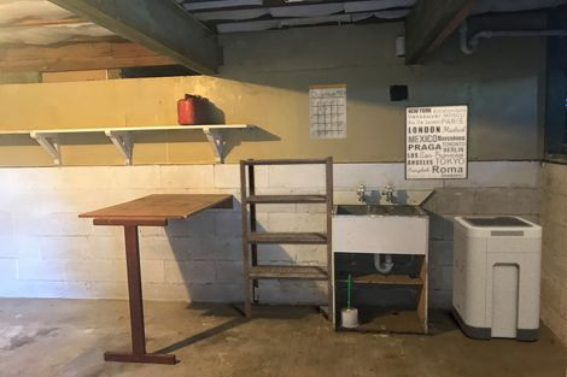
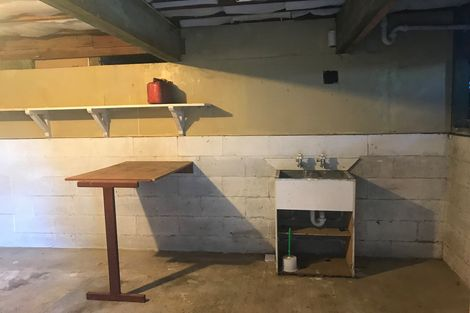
- wall art [403,102,470,181]
- shelving unit [239,155,334,322]
- trash can [451,216,543,342]
- calendar [308,71,347,140]
